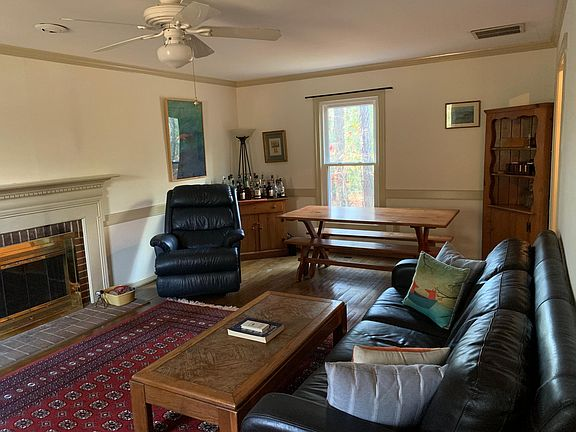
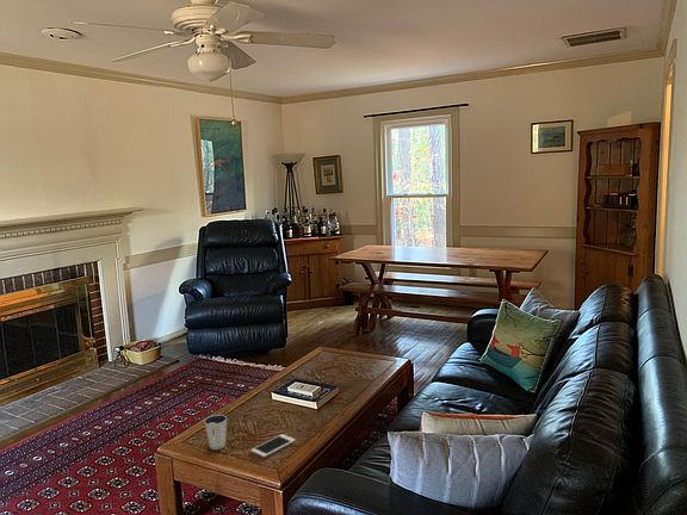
+ cell phone [250,433,297,458]
+ dixie cup [203,414,228,451]
